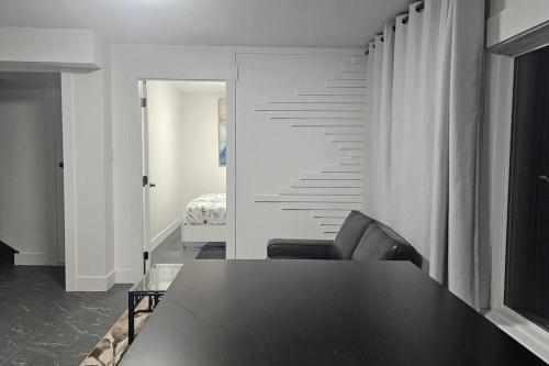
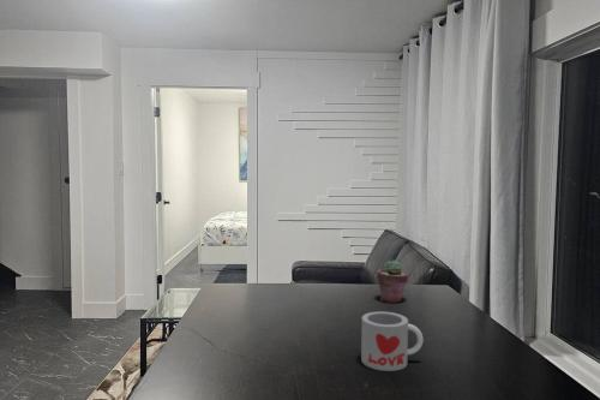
+ mug [360,311,424,372]
+ potted succulent [376,259,409,304]
